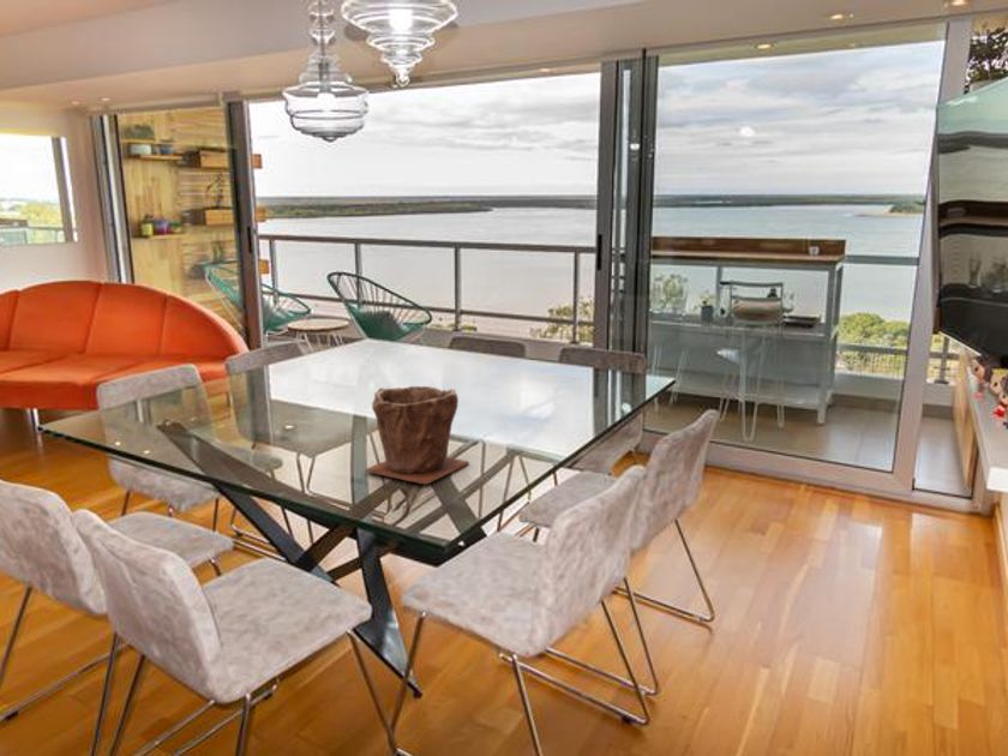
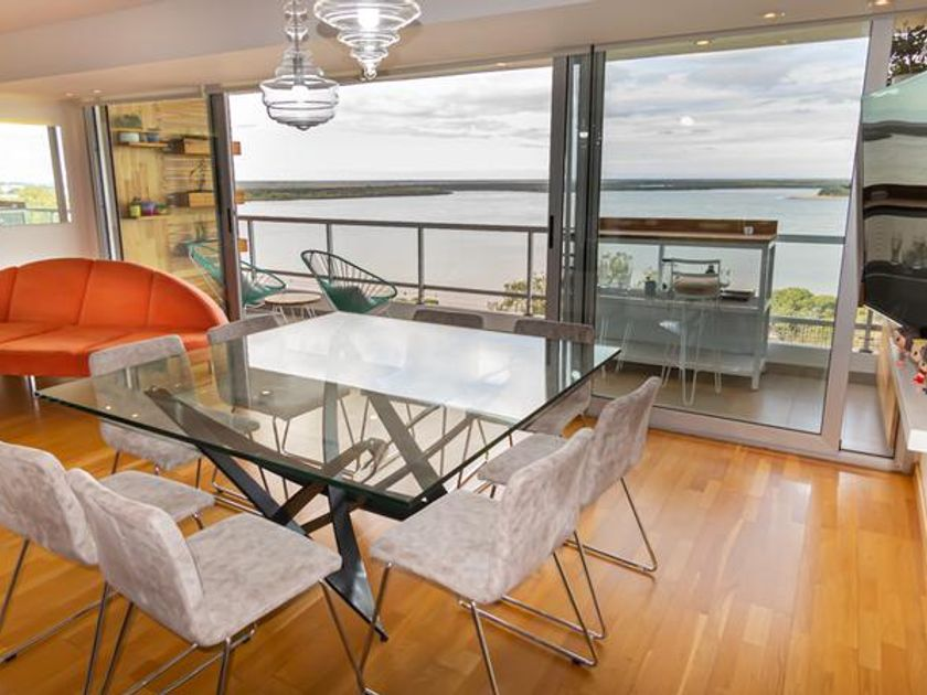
- plant pot [364,385,470,486]
